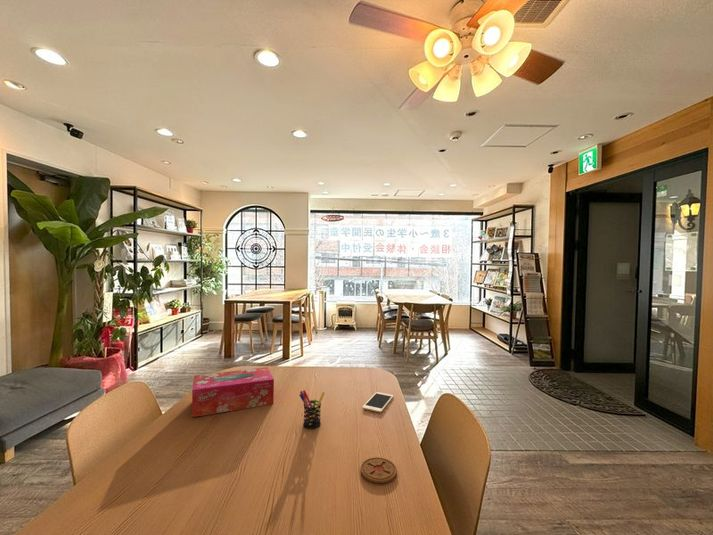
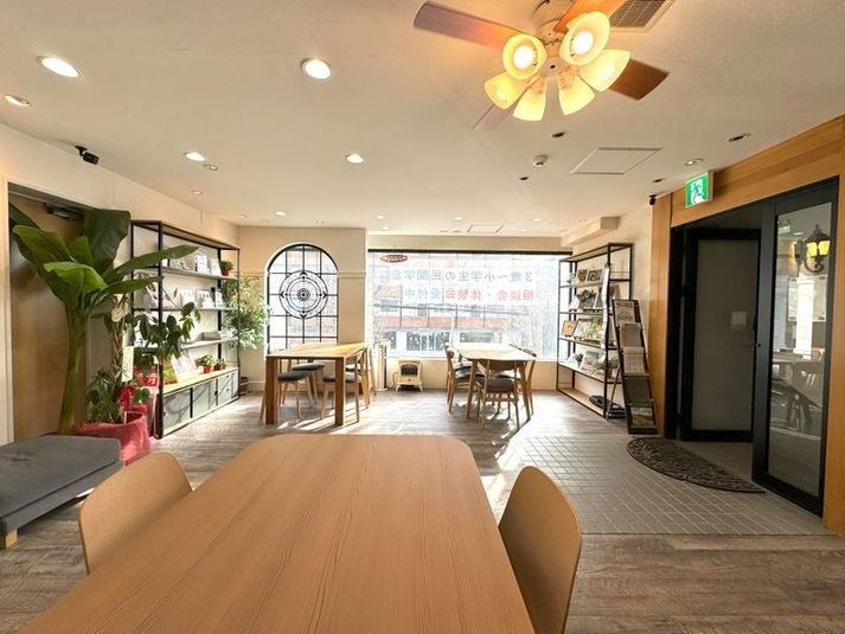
- pen holder [298,389,326,430]
- cell phone [362,391,394,413]
- tissue box [191,366,275,418]
- coaster [360,456,398,484]
